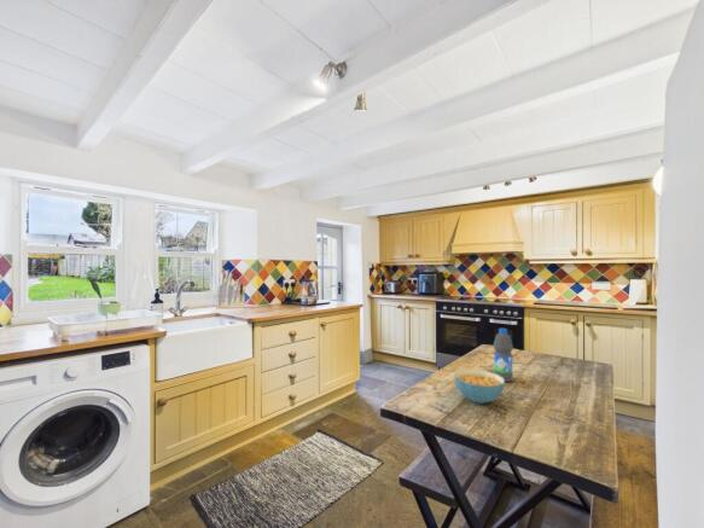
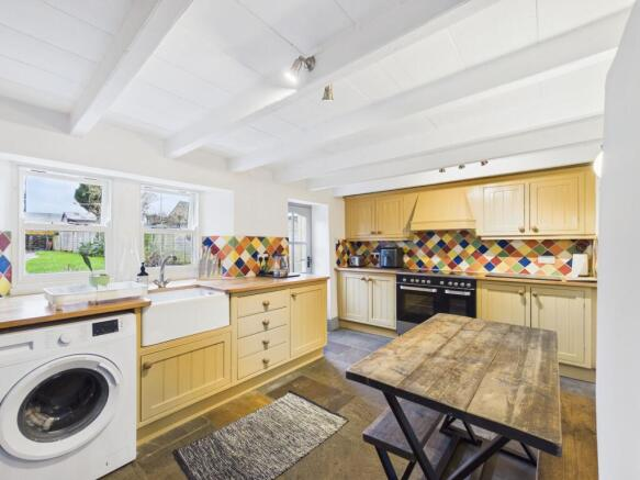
- cereal bowl [453,369,506,405]
- water bottle [491,327,514,383]
